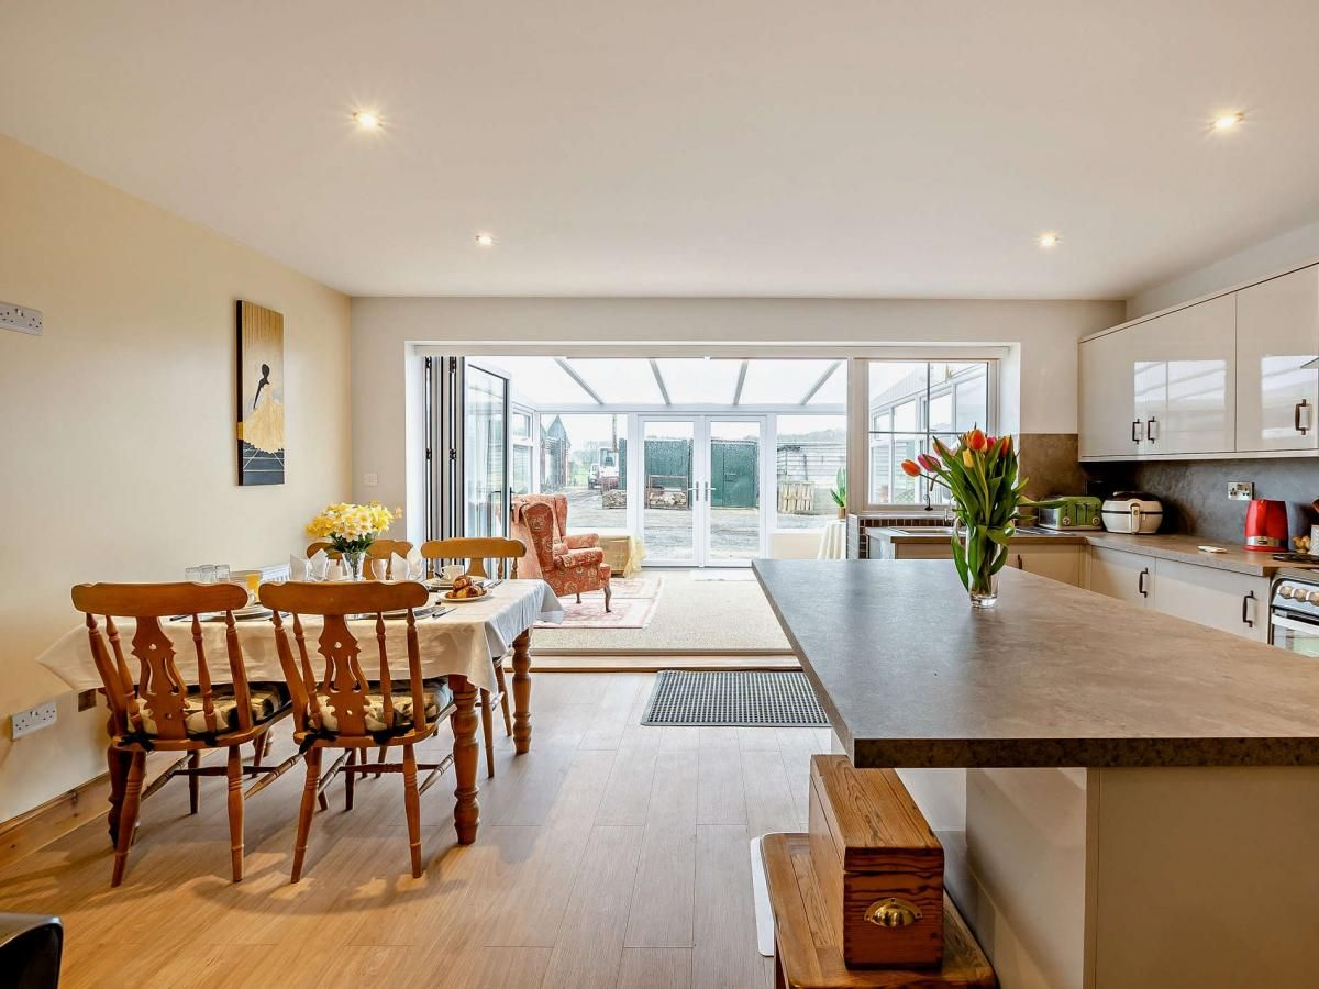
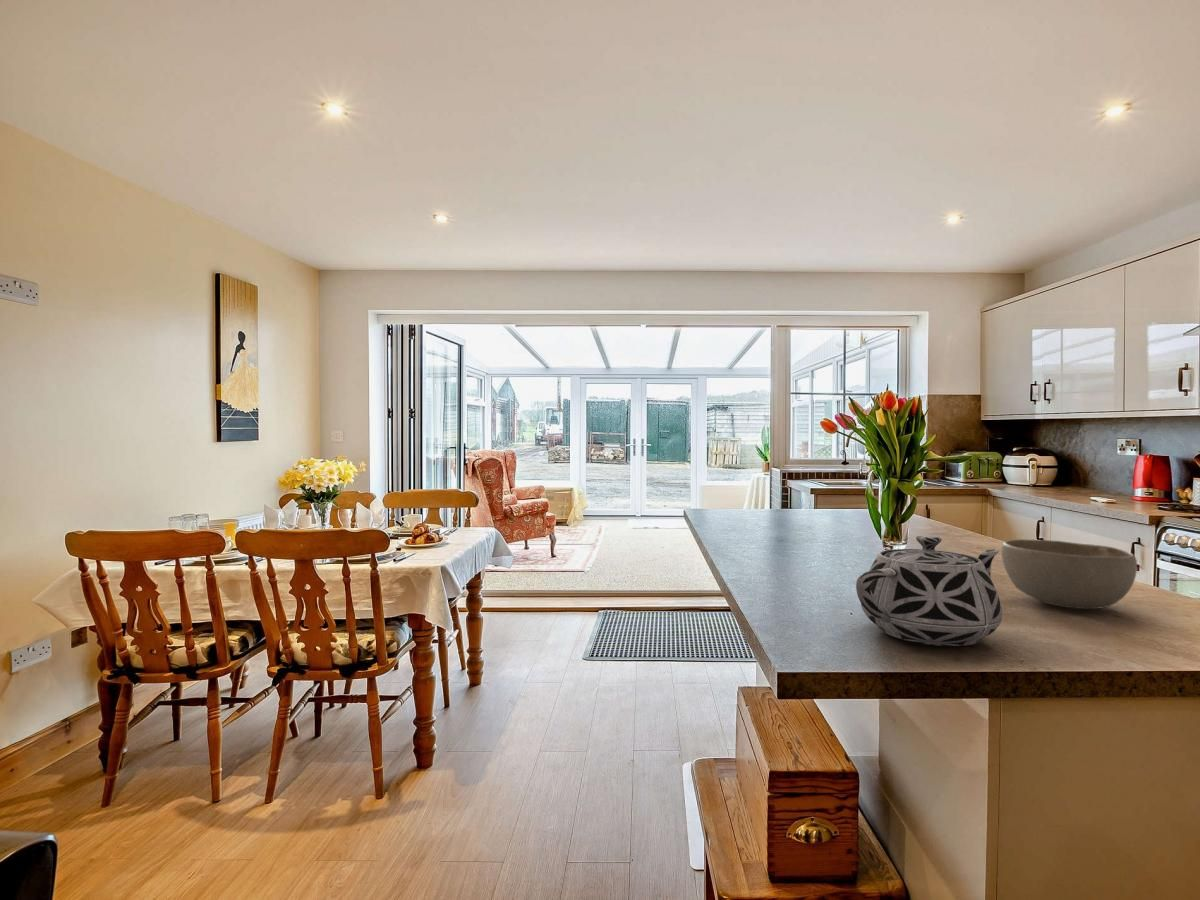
+ bowl [1000,538,1138,610]
+ teapot [855,534,1003,647]
